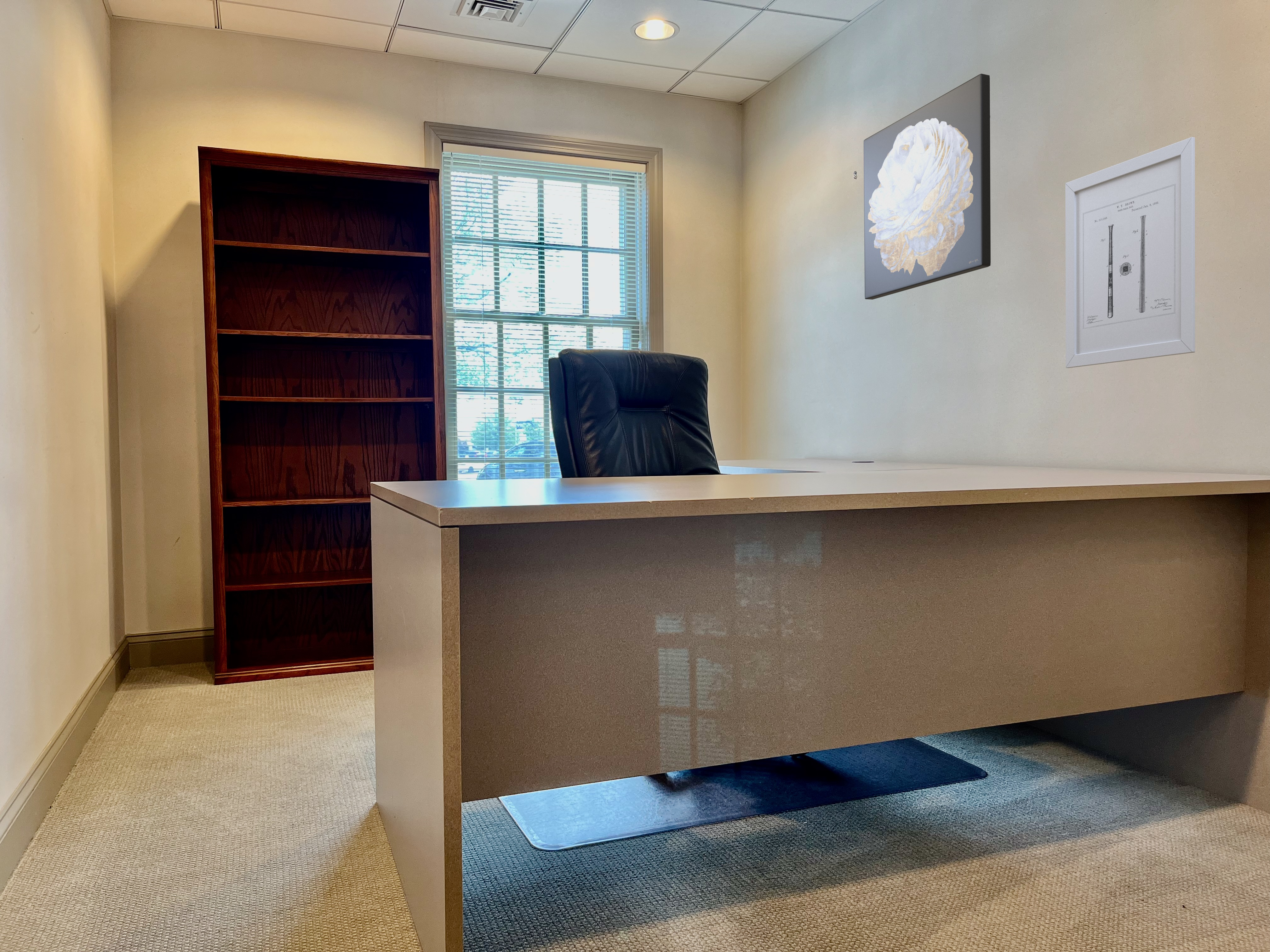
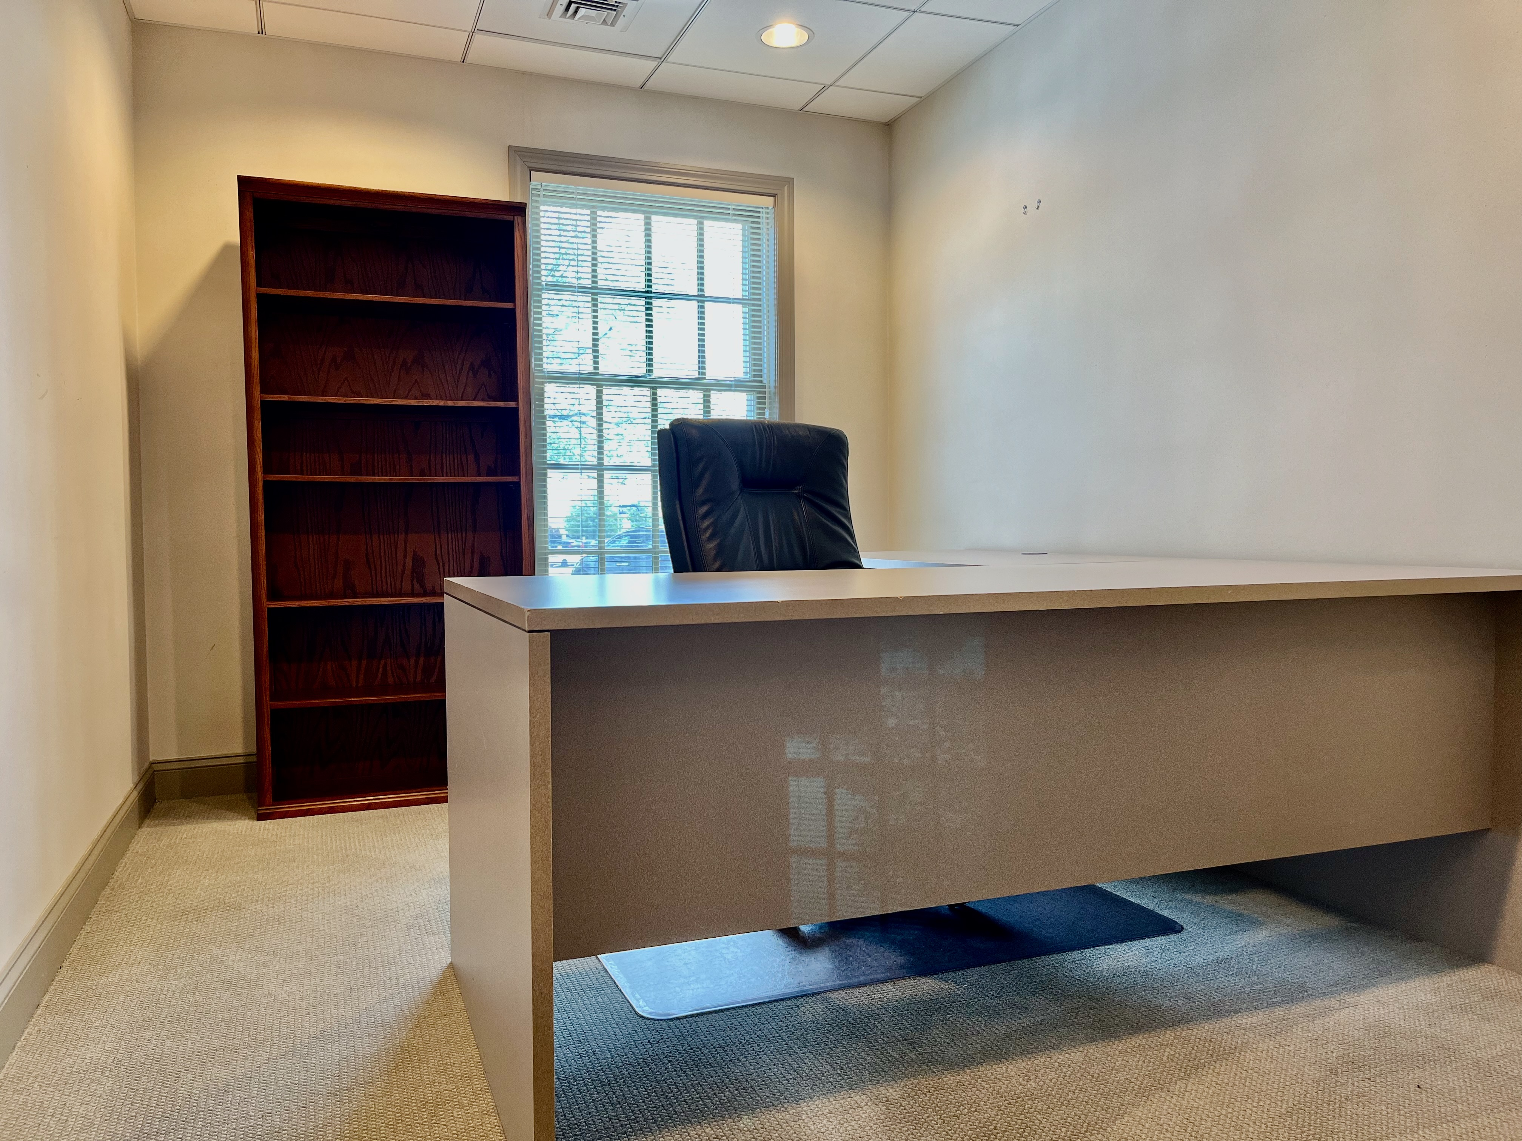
- wall art [863,73,991,300]
- wall art [1065,137,1195,368]
